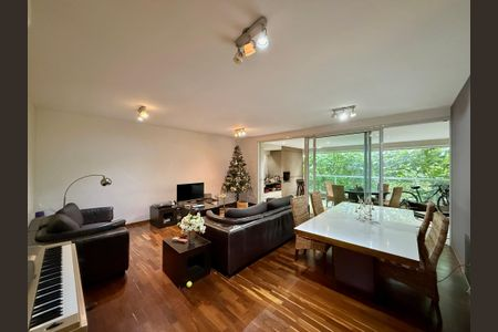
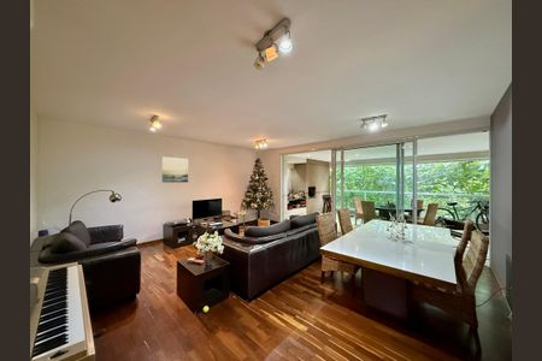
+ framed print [160,155,189,184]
